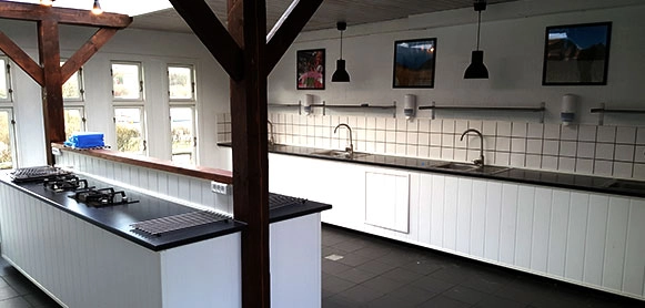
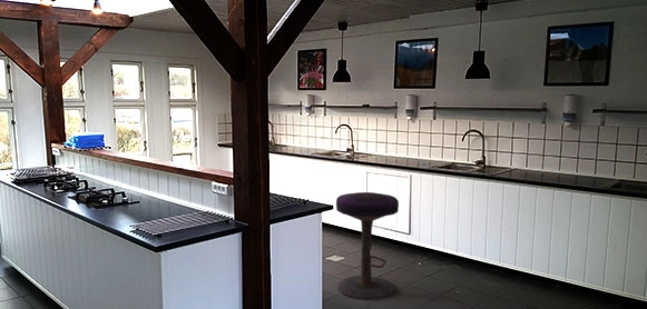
+ stool [335,191,400,300]
